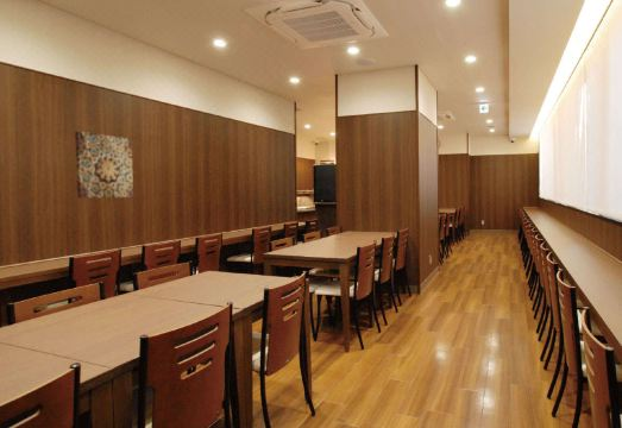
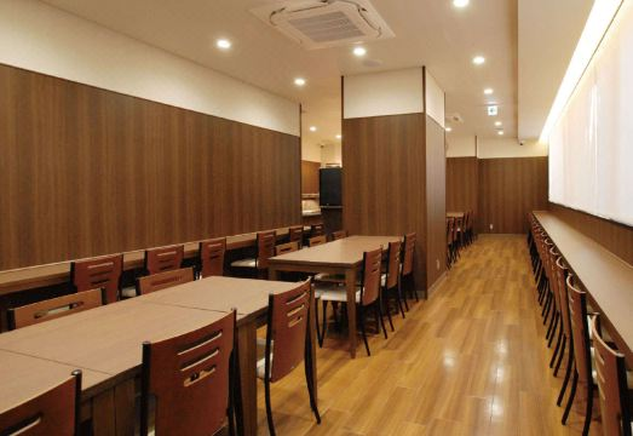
- wall art [74,131,134,199]
